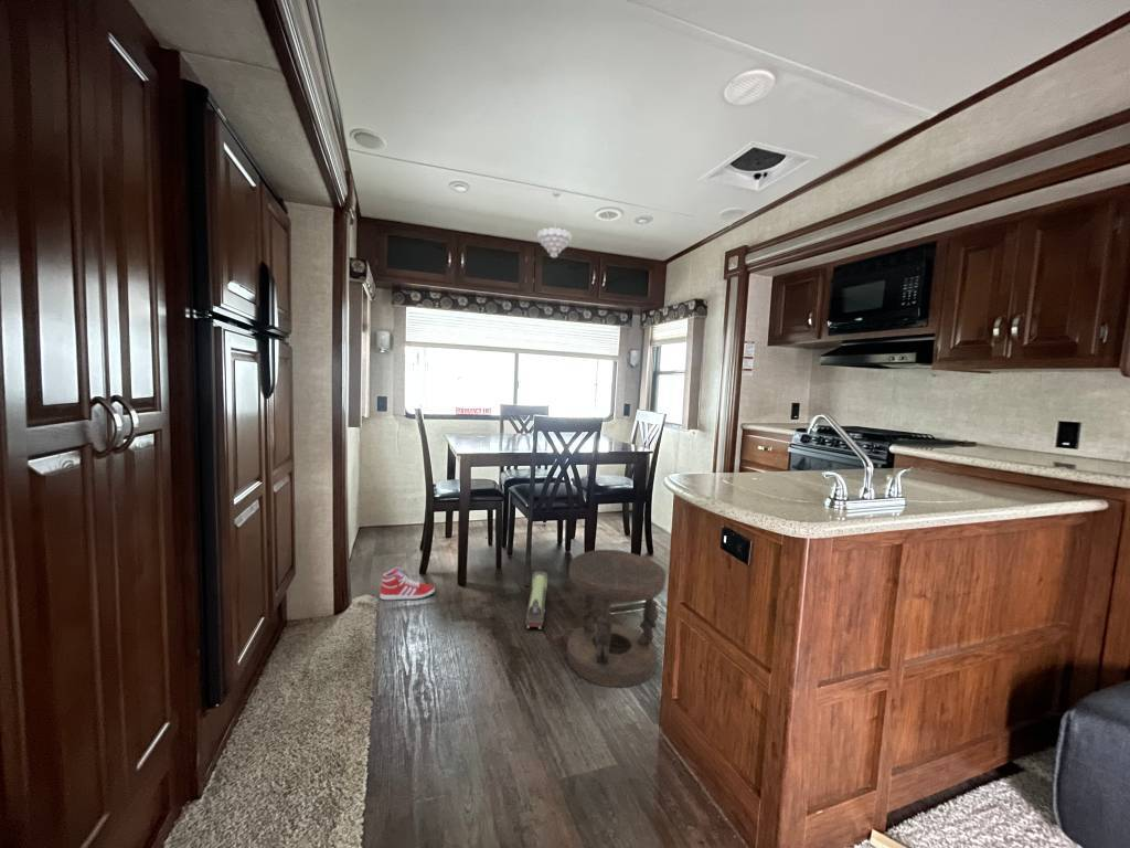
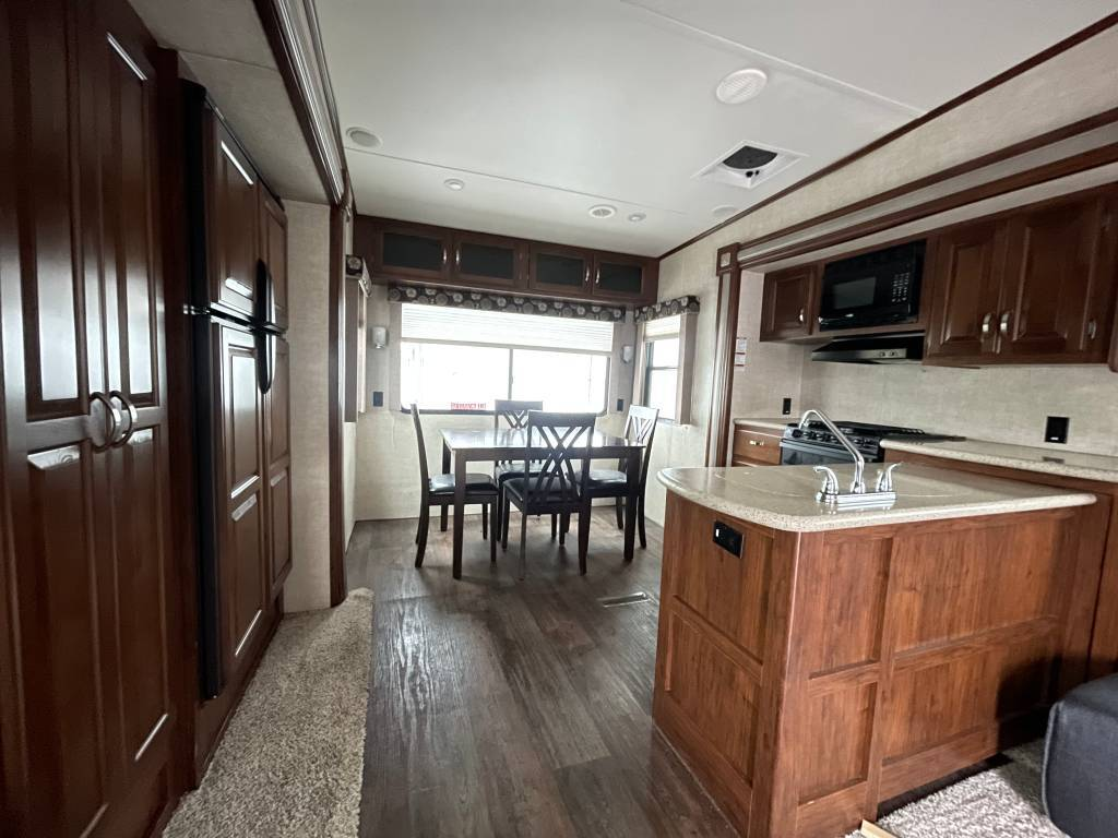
- pendant light [536,190,573,259]
- sneaker [379,566,436,602]
- toy train [524,571,548,630]
- stool [566,549,667,688]
